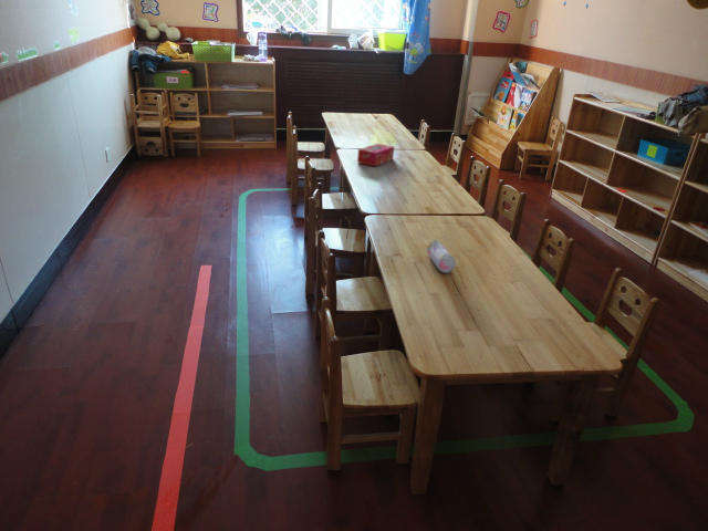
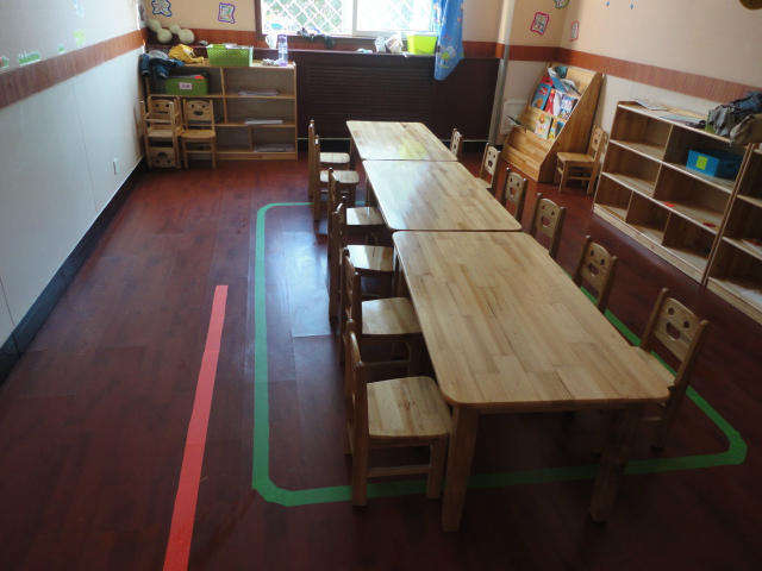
- tissue box [356,143,395,167]
- pencil case [426,239,457,274]
